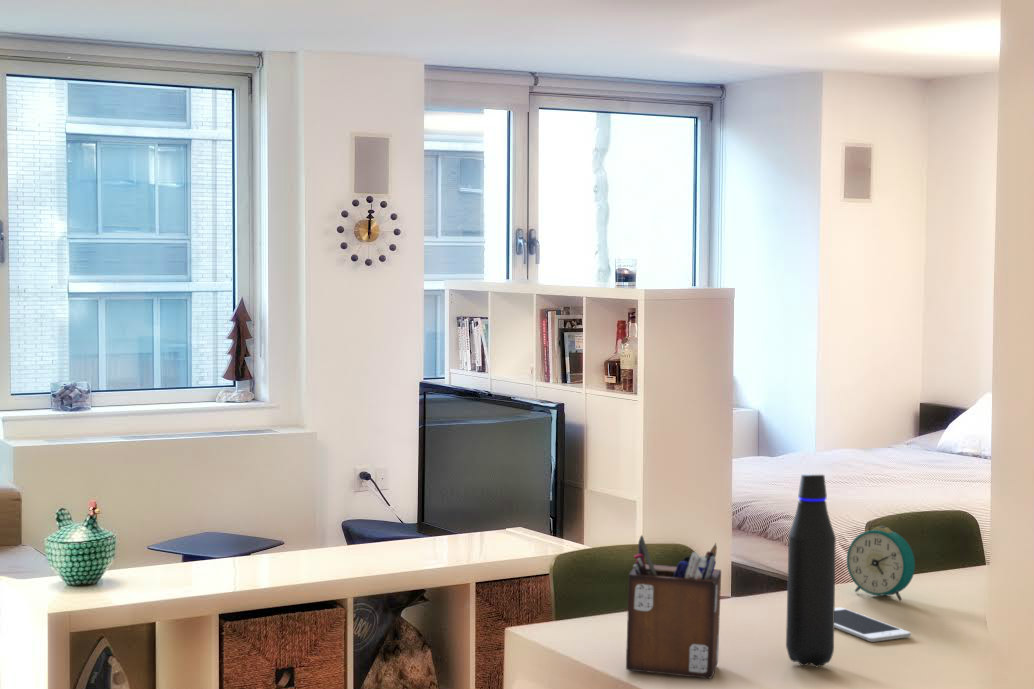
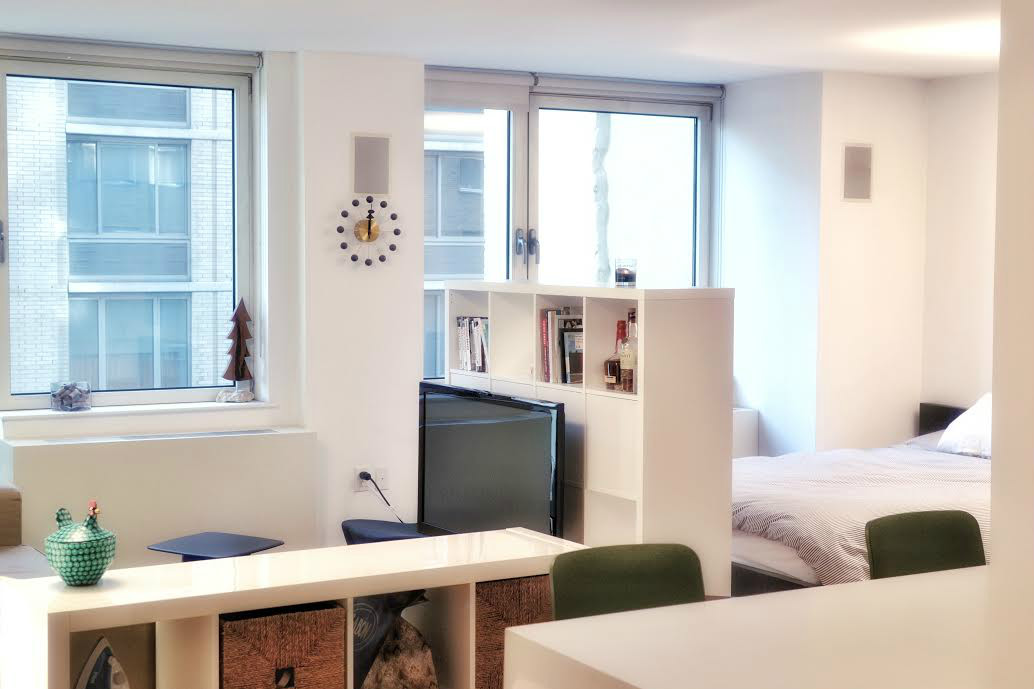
- alarm clock [846,525,916,602]
- cell phone [834,606,912,643]
- desk organizer [625,534,722,680]
- water bottle [785,472,837,668]
